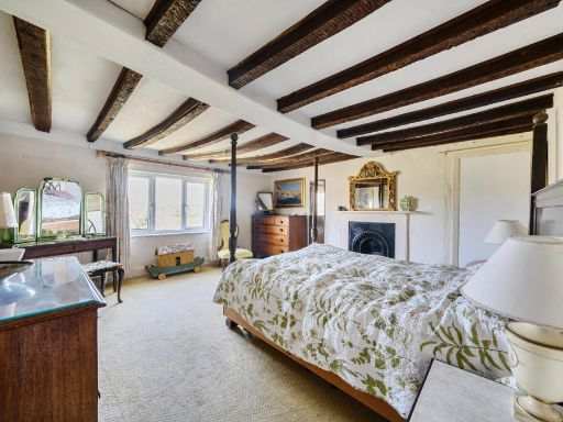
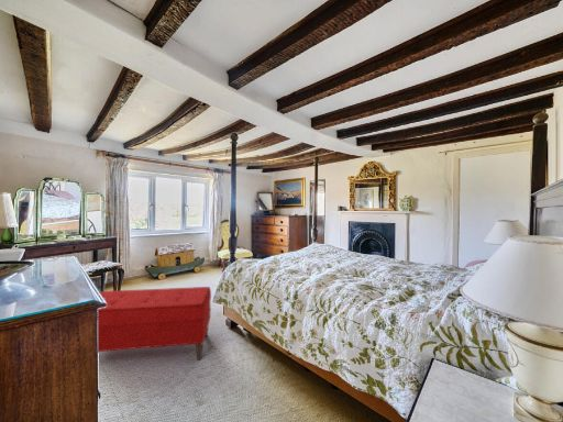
+ bench [97,286,212,362]
